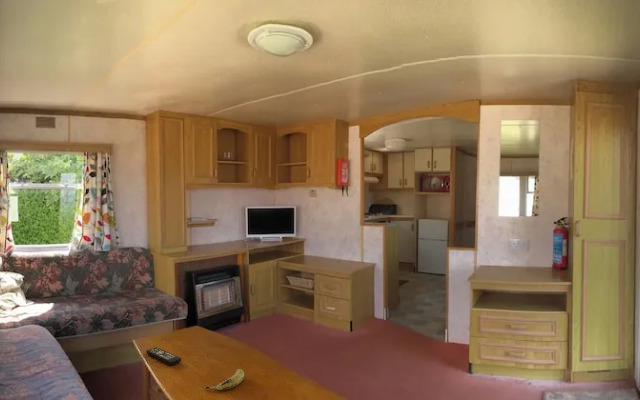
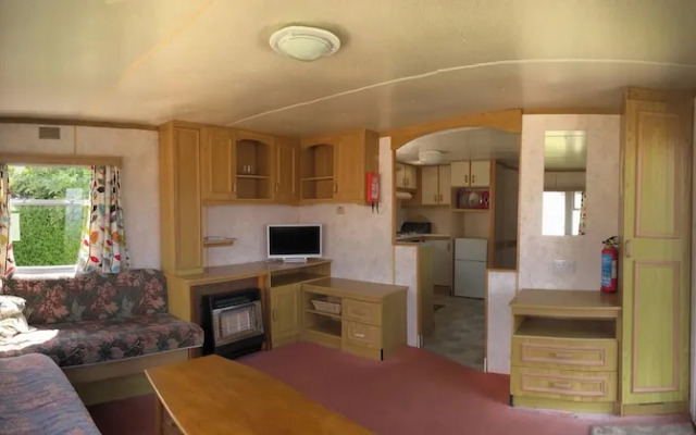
- remote control [145,346,182,366]
- fruit [202,368,245,392]
